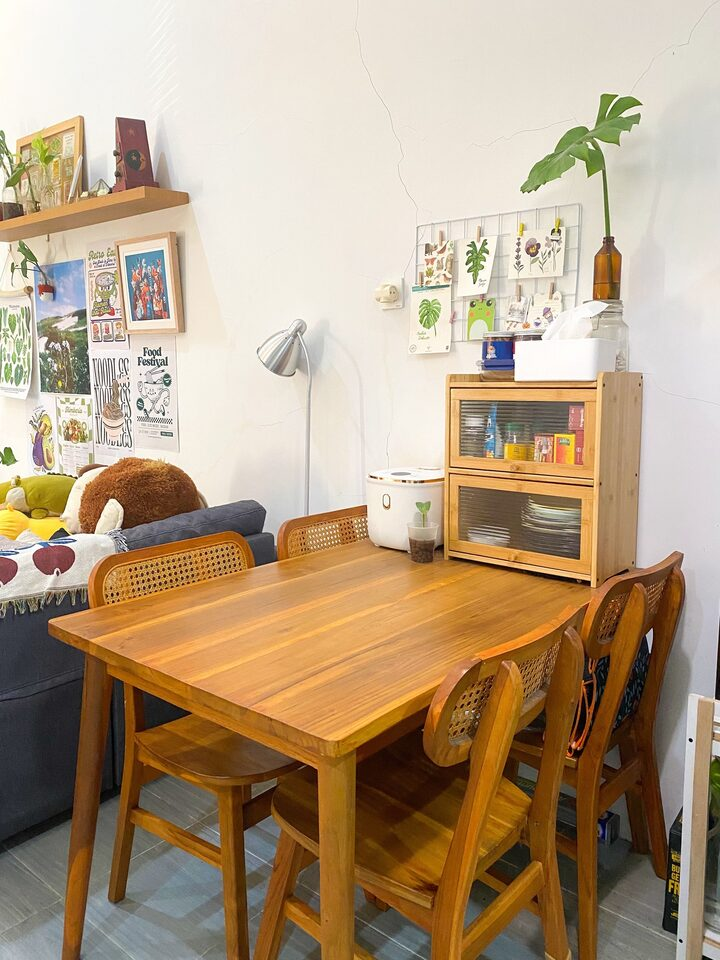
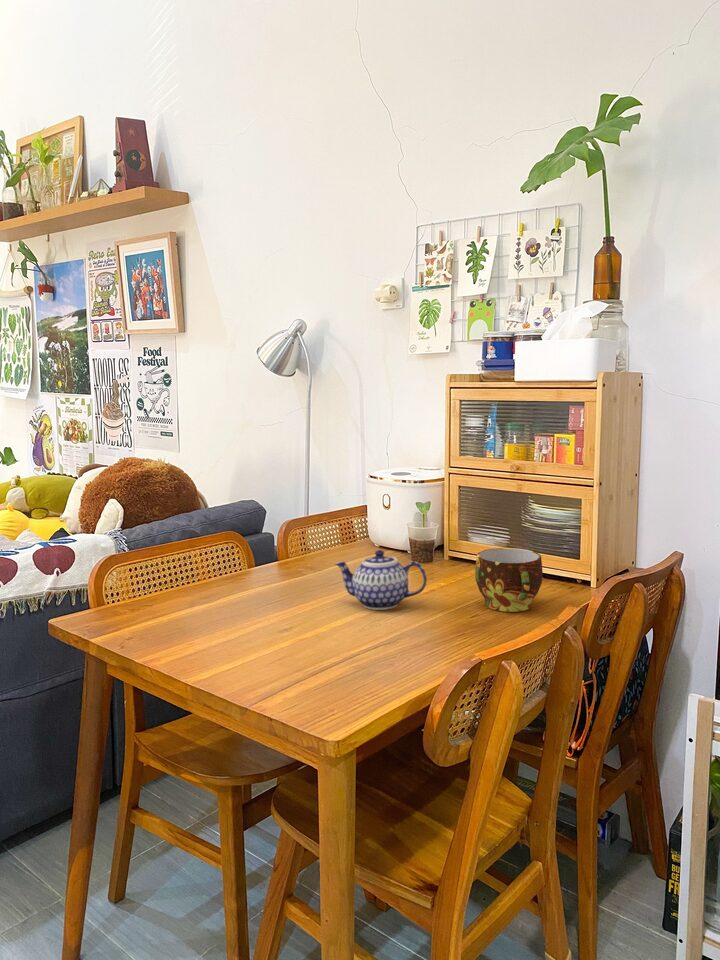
+ cup [474,547,544,613]
+ teapot [334,549,428,611]
